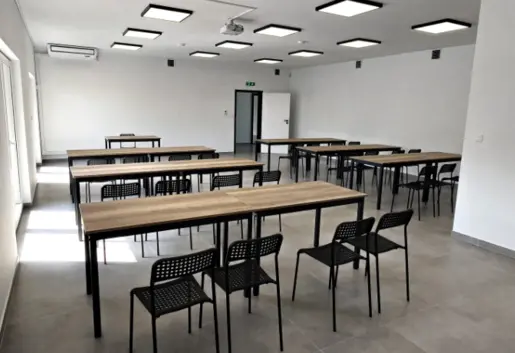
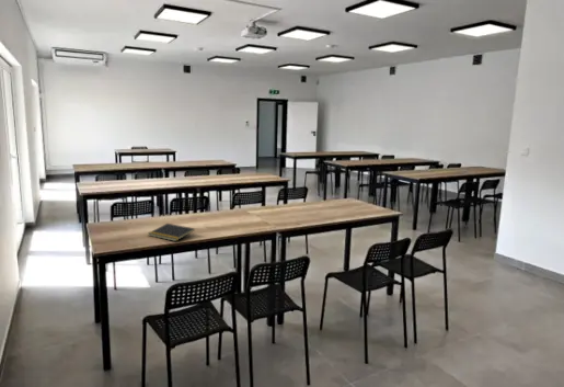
+ notepad [147,223,196,242]
